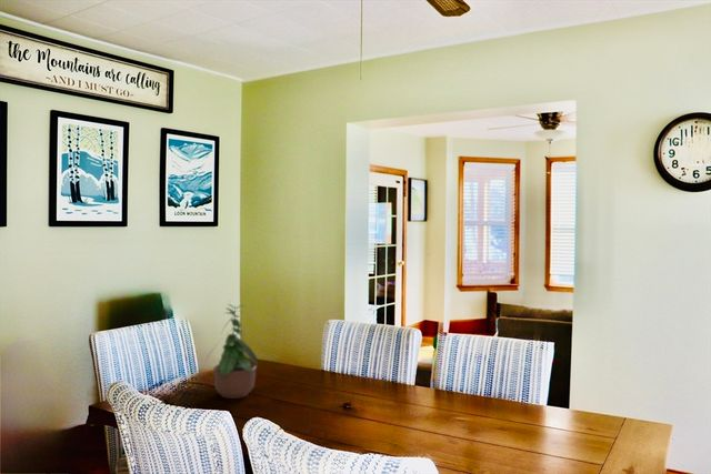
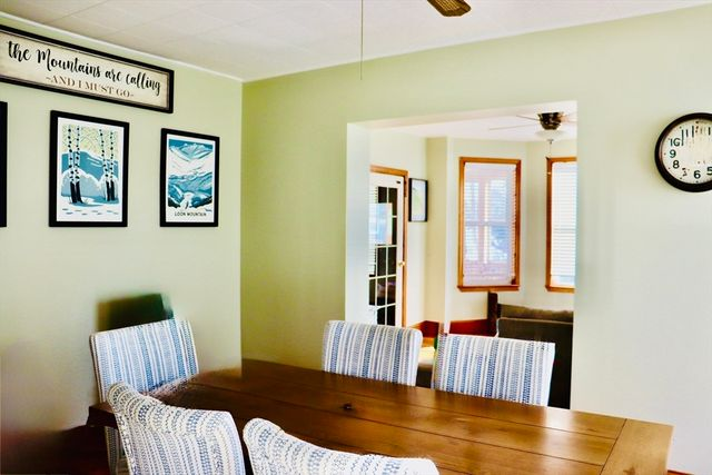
- potted plant [204,300,259,400]
